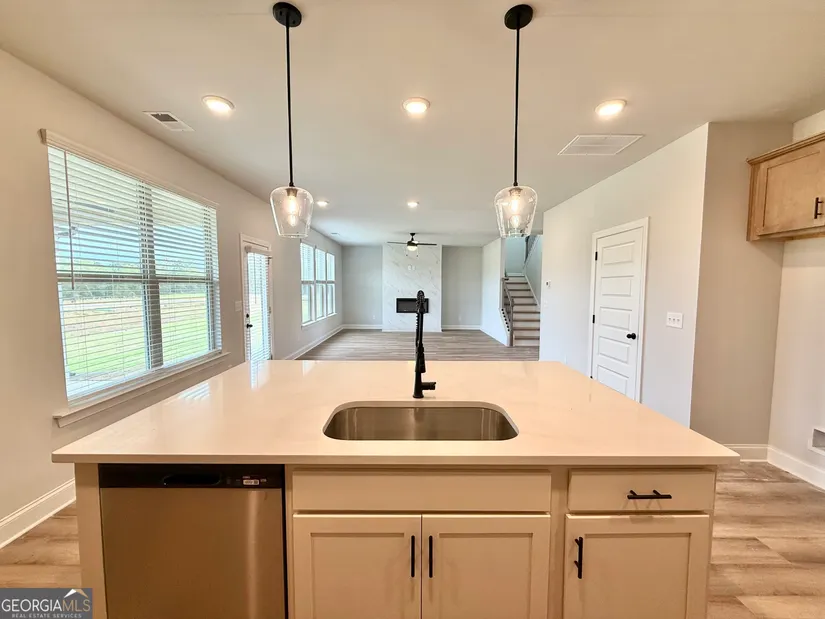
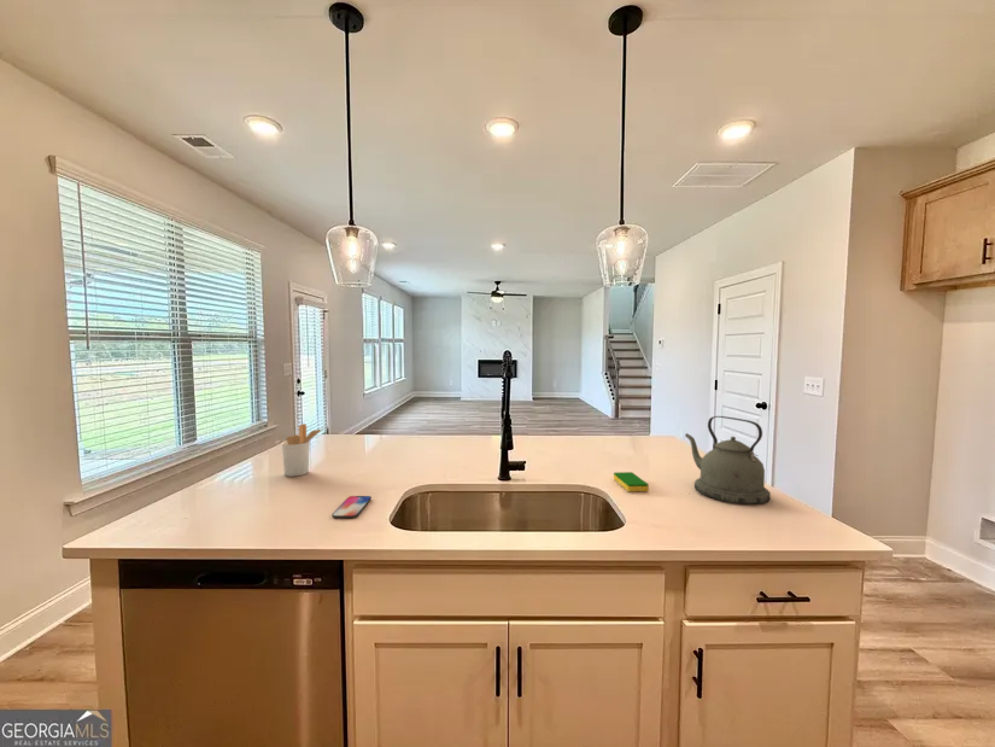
+ dish sponge [613,471,650,492]
+ kettle [684,415,772,506]
+ utensil holder [280,422,324,478]
+ smartphone [332,495,373,519]
